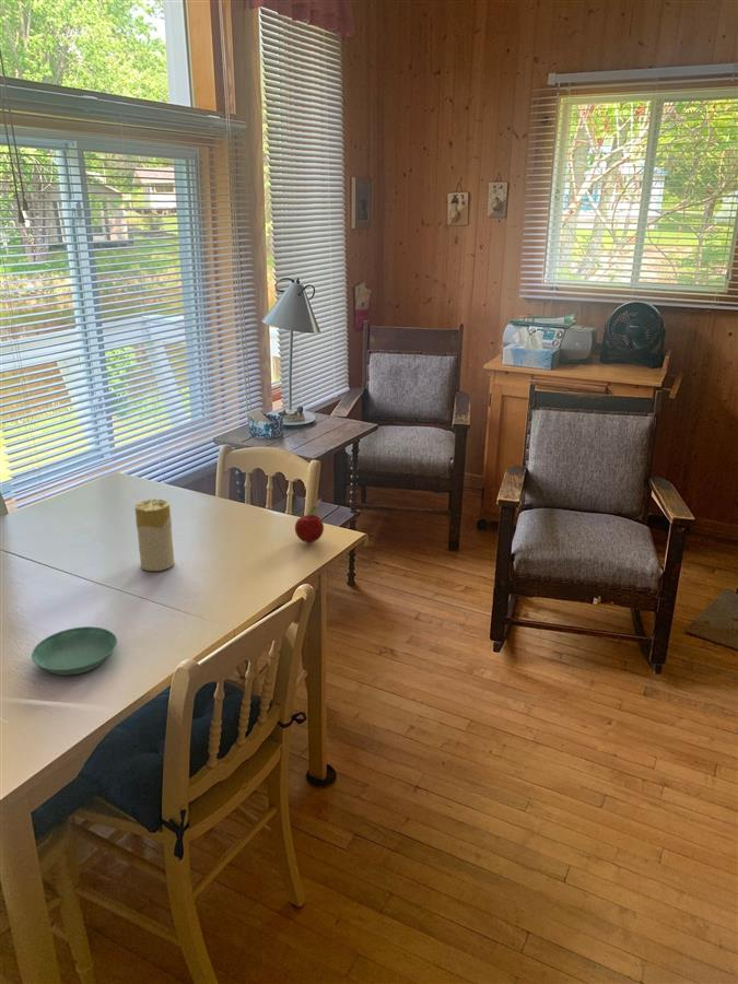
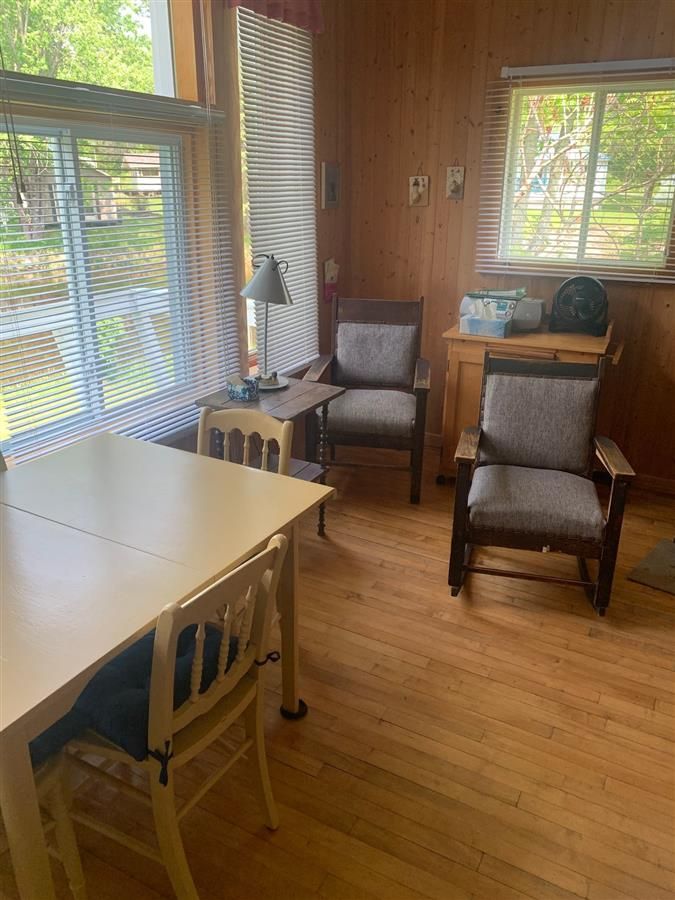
- fruit [294,497,325,543]
- saucer [31,625,118,676]
- candle [133,499,175,572]
